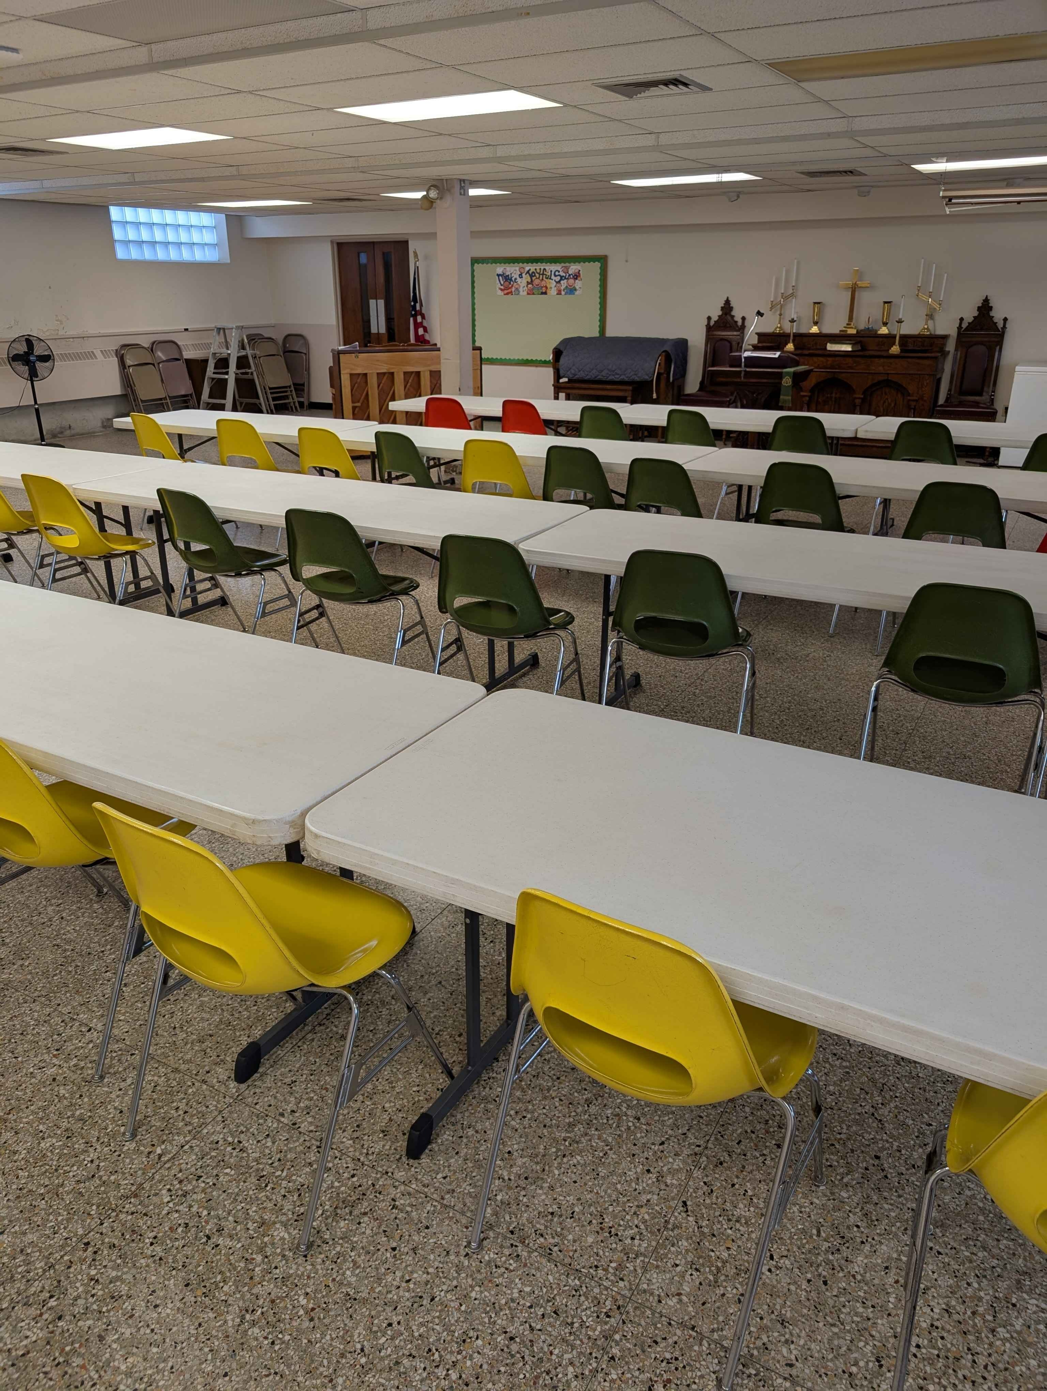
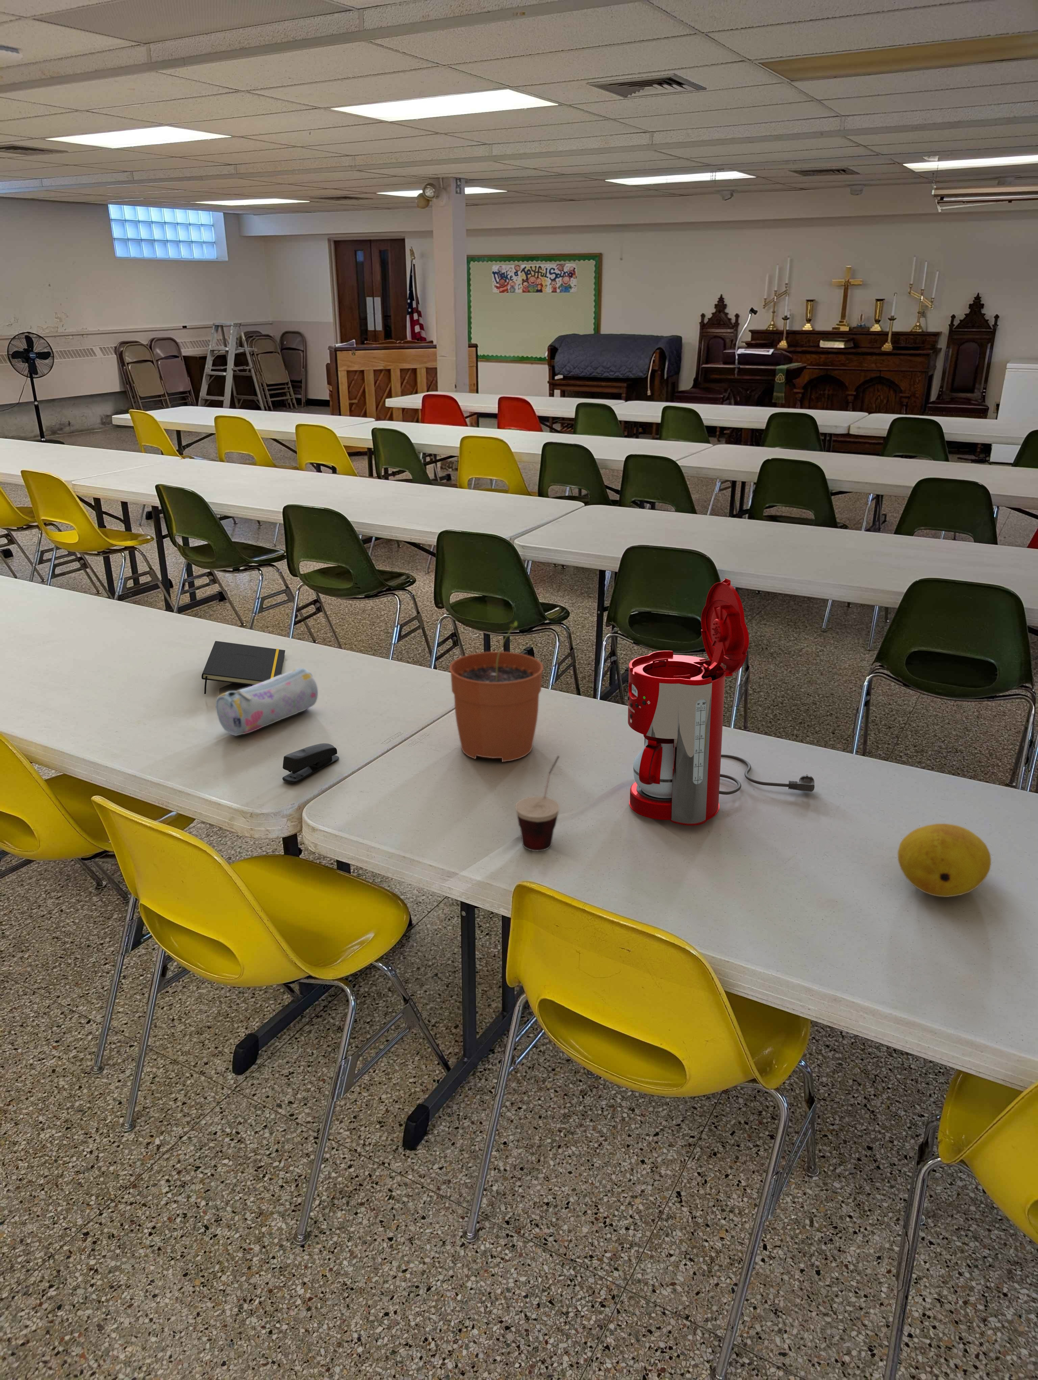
+ plant pot [449,621,544,763]
+ coffee maker [627,578,814,826]
+ notepad [202,640,286,695]
+ cup [515,755,559,851]
+ pencil case [216,668,318,736]
+ stapler [282,743,339,783]
+ fruit [897,824,991,898]
